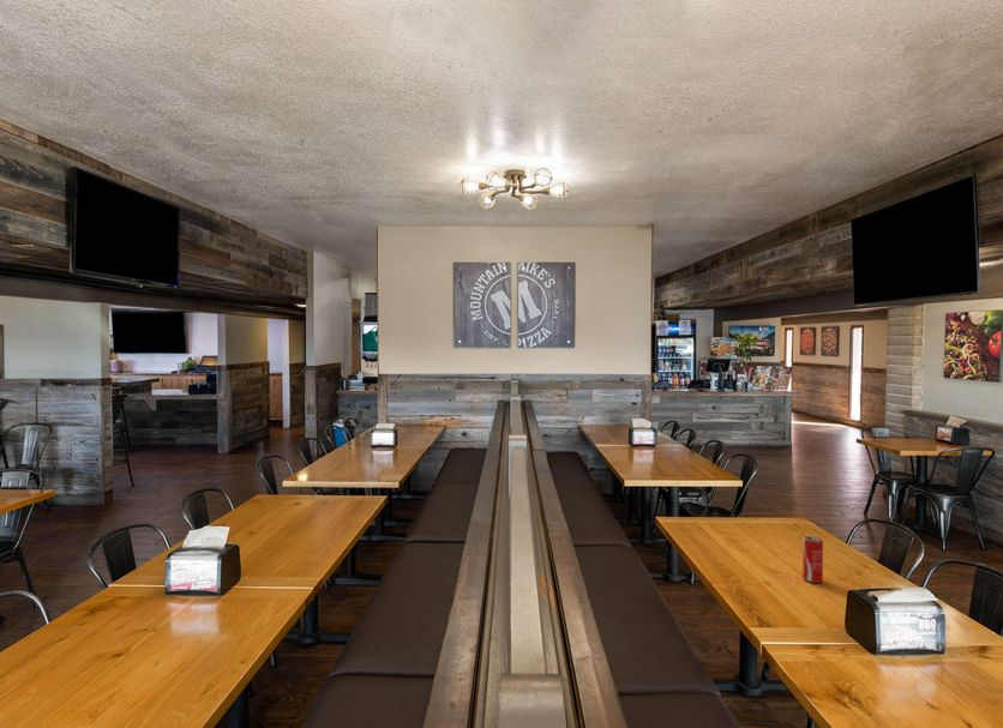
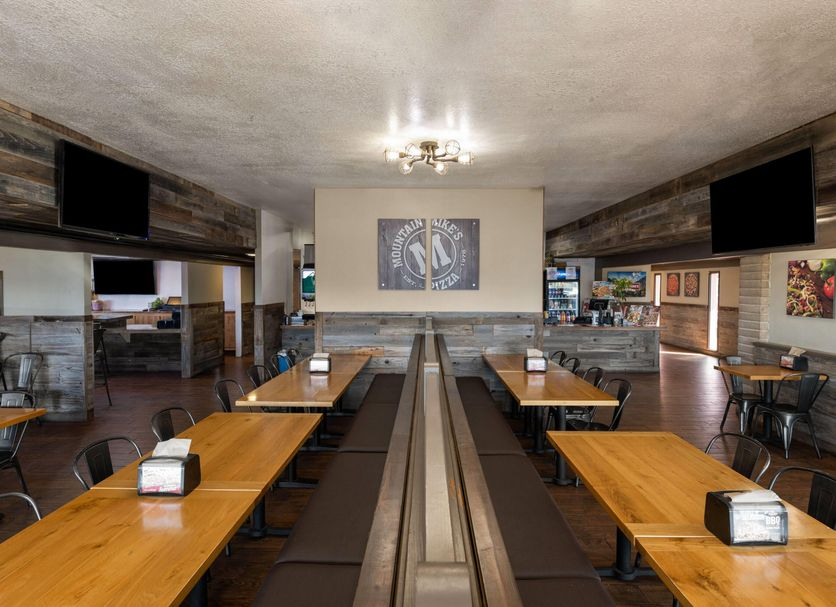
- beverage can [801,535,824,584]
